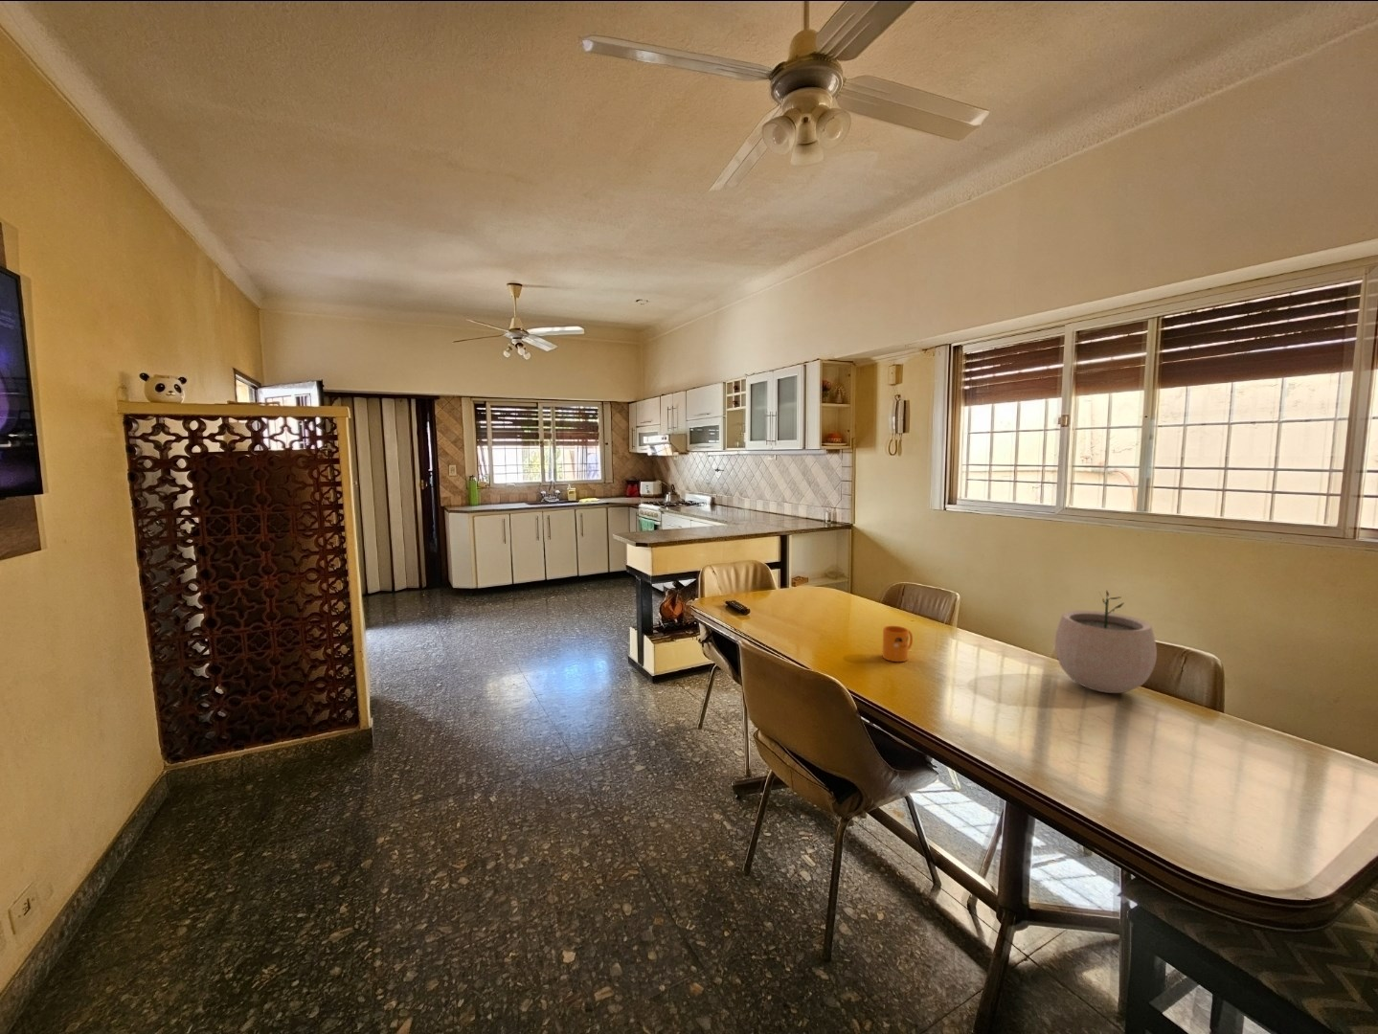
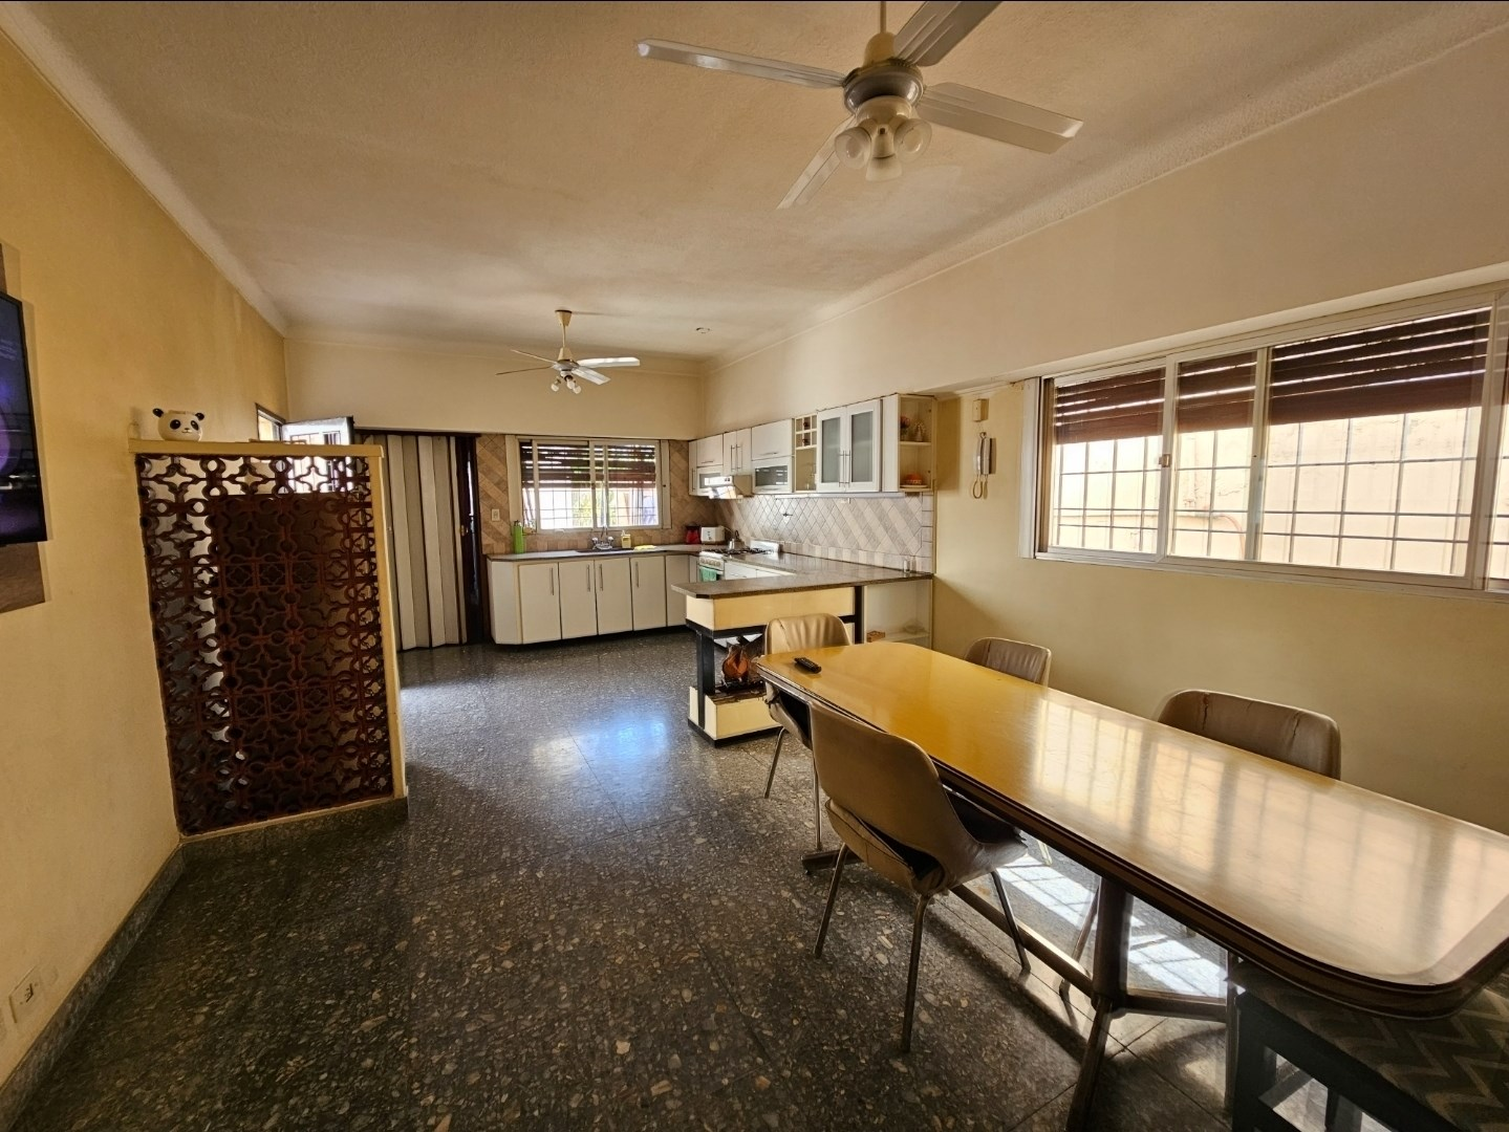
- mug [882,626,913,663]
- plant pot [1054,590,1158,694]
